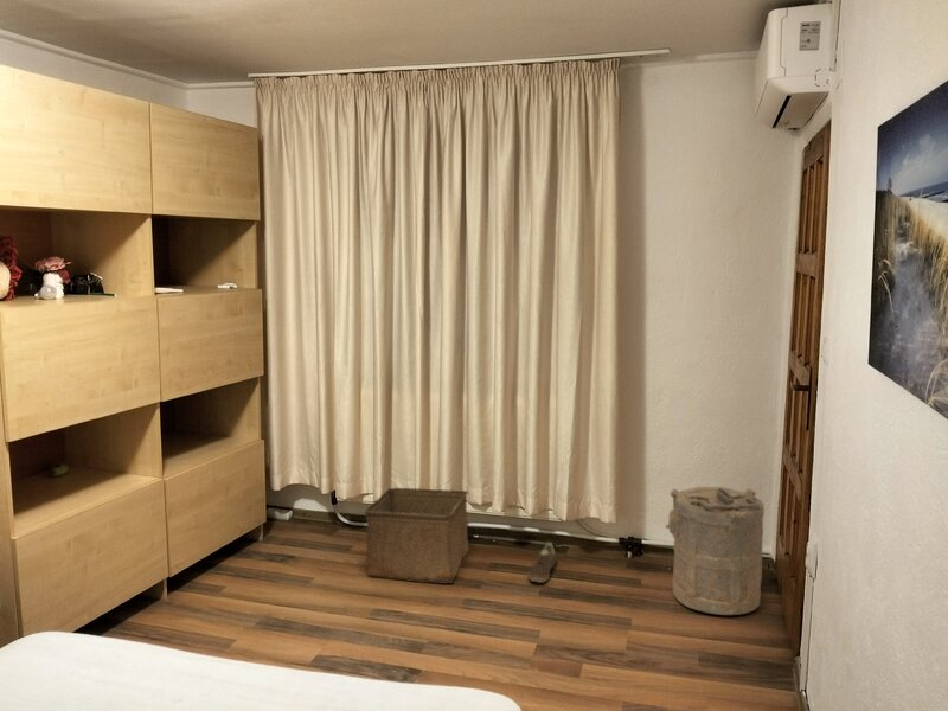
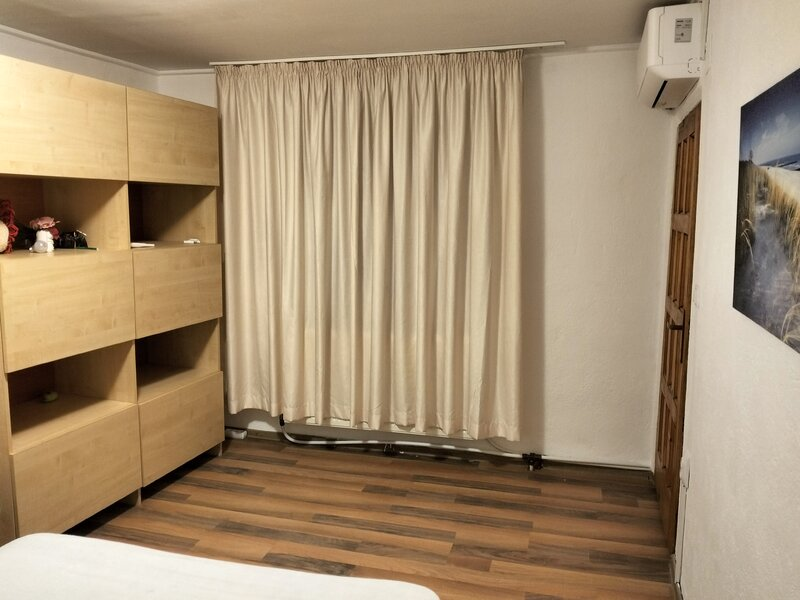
- sneaker [526,542,557,584]
- laundry hamper [665,486,766,616]
- storage bin [363,487,470,584]
